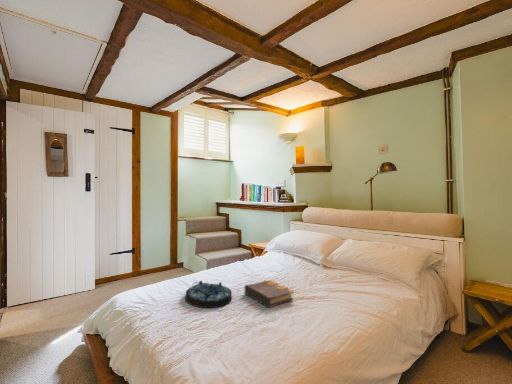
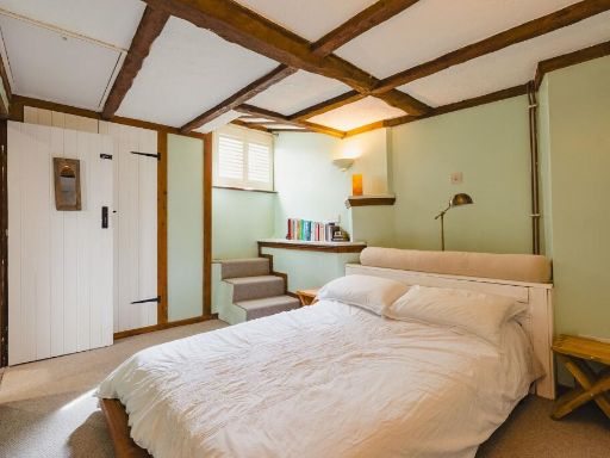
- serving tray [184,280,233,309]
- book [243,279,295,309]
